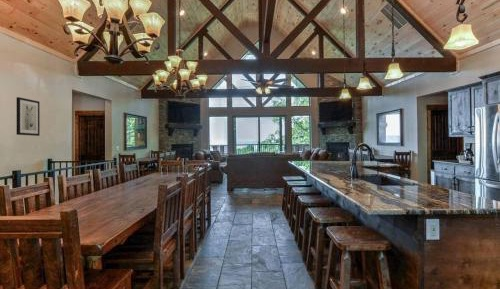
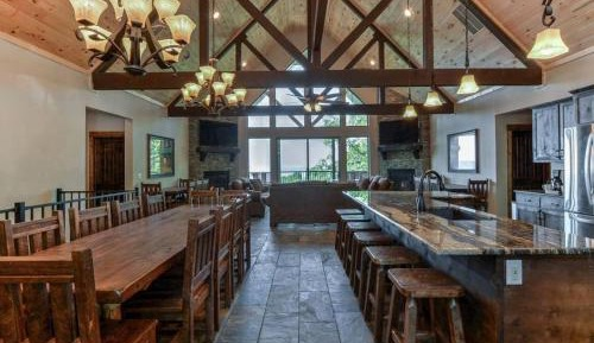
- wall art [16,96,41,137]
